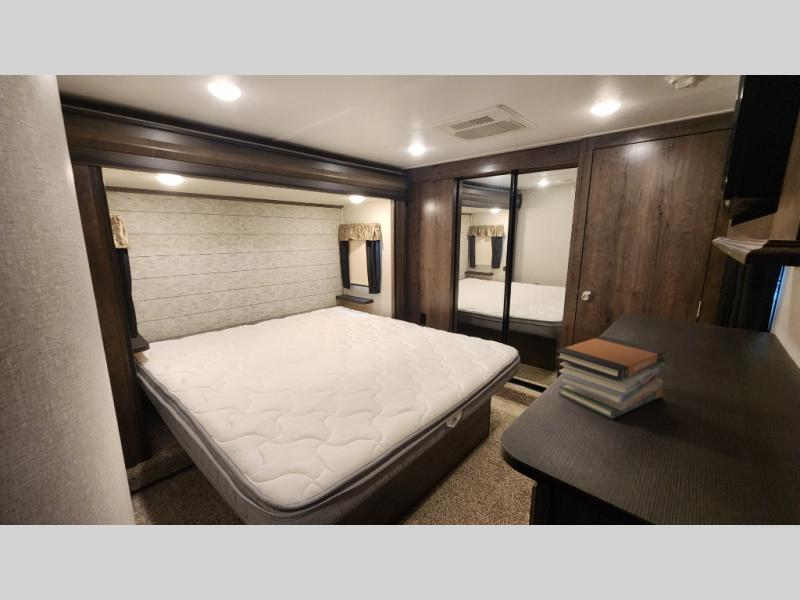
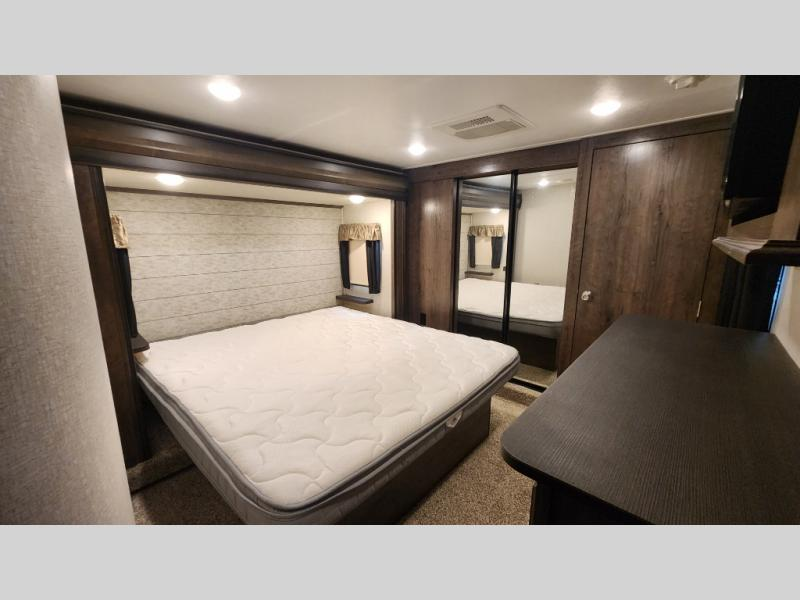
- book stack [555,335,669,420]
